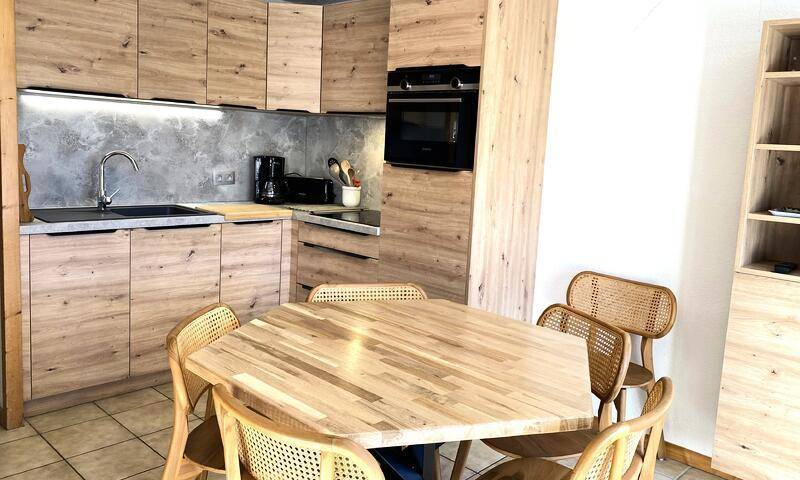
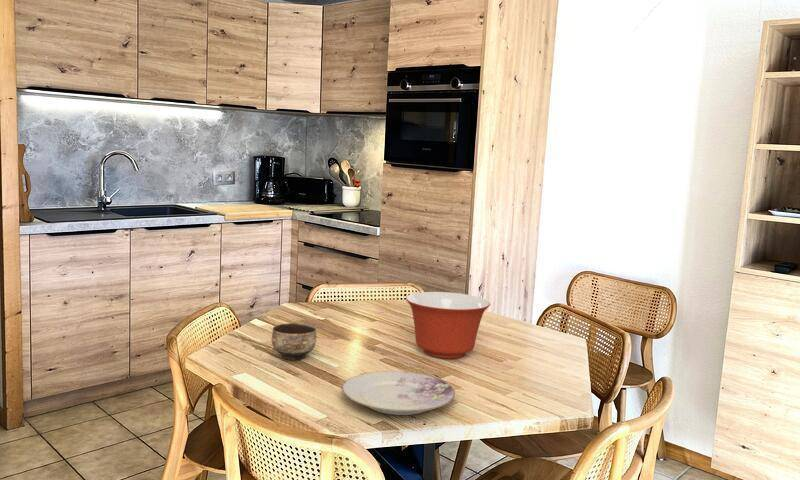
+ plate [340,370,456,416]
+ mixing bowl [405,291,491,359]
+ ceramic bowl [271,322,317,361]
